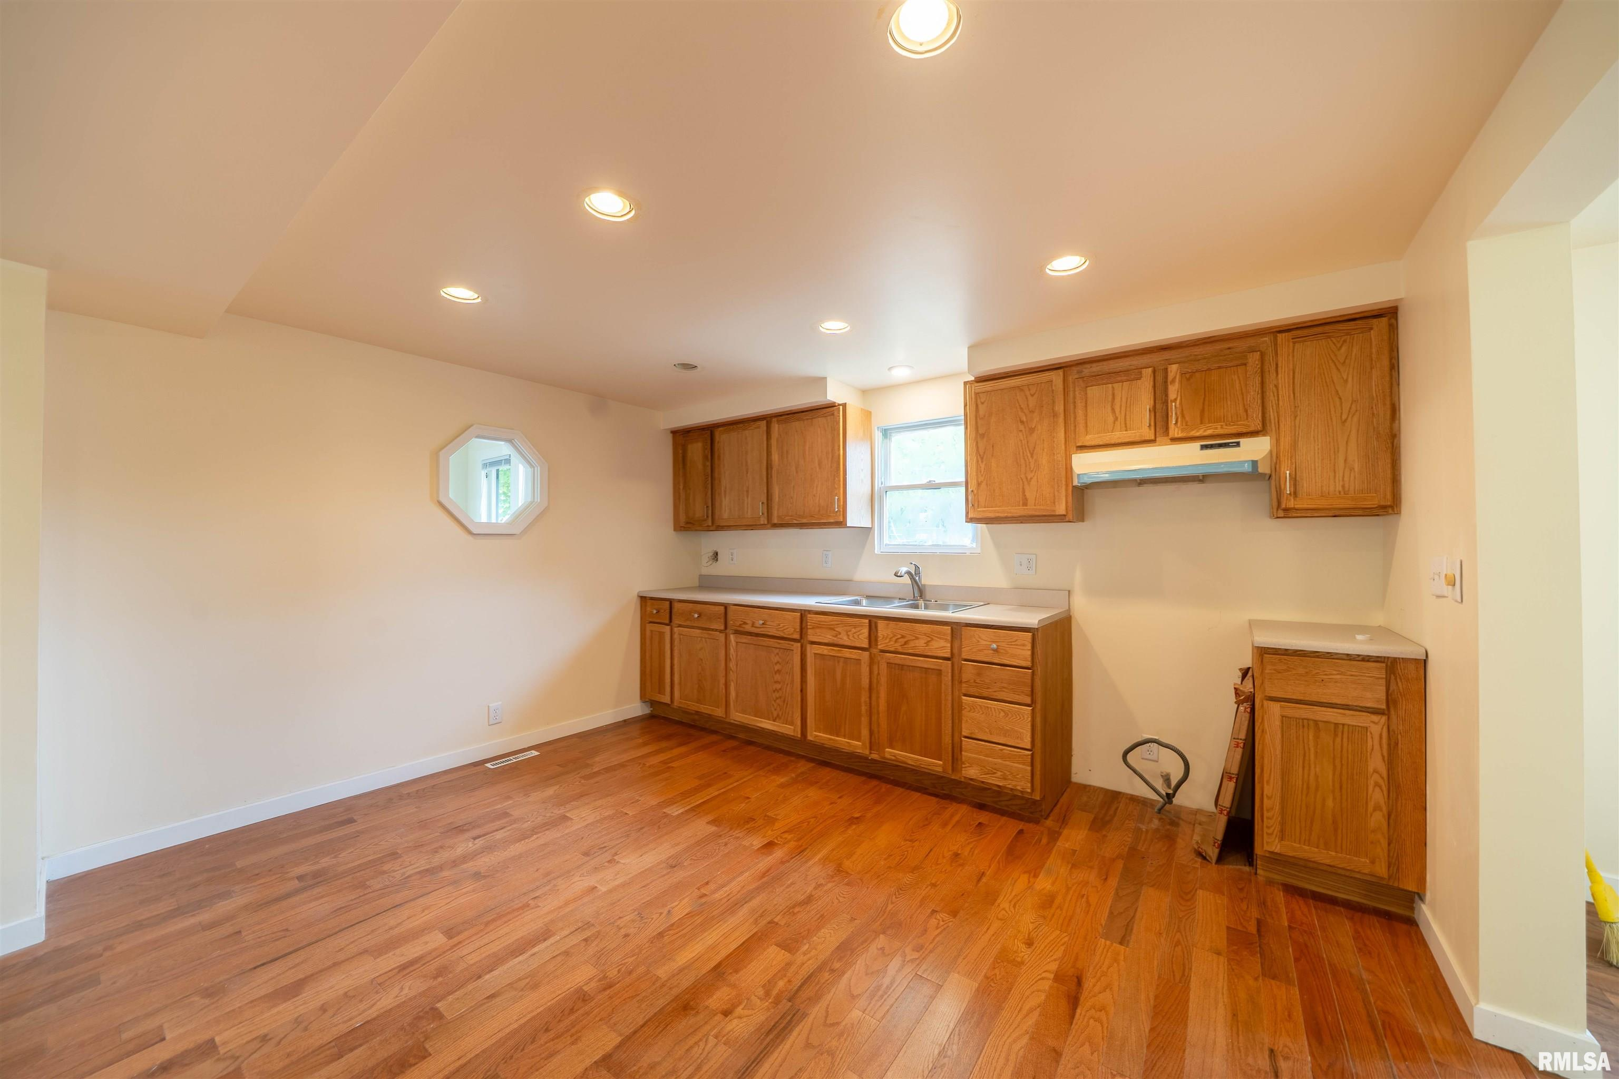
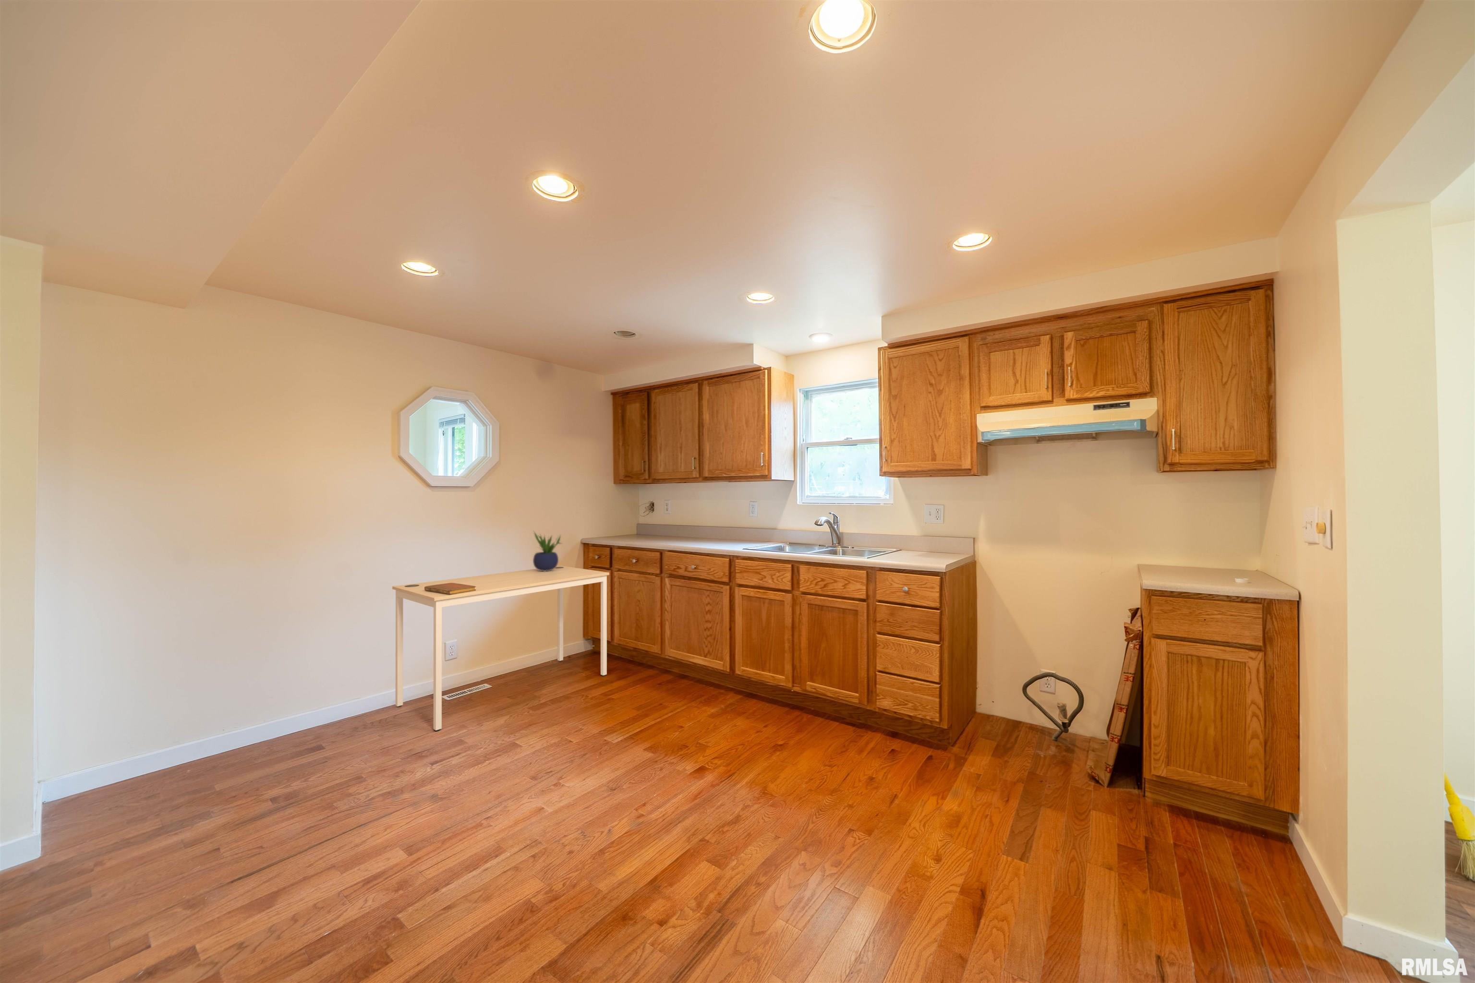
+ desk [392,565,610,732]
+ potted plant [532,530,563,572]
+ notebook [425,583,476,595]
